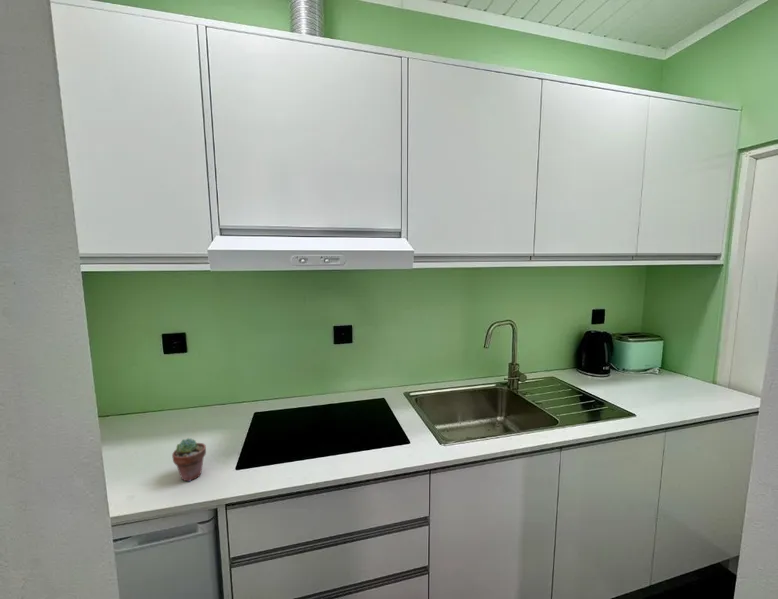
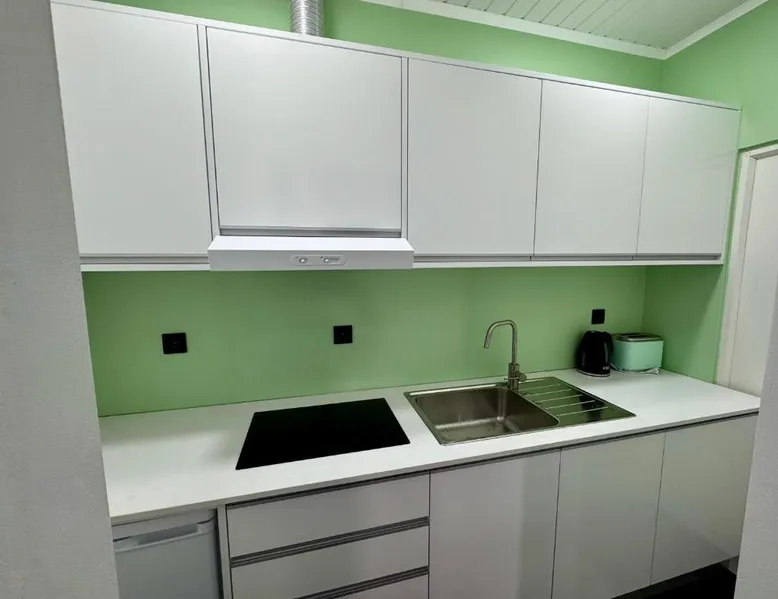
- potted succulent [171,437,207,483]
